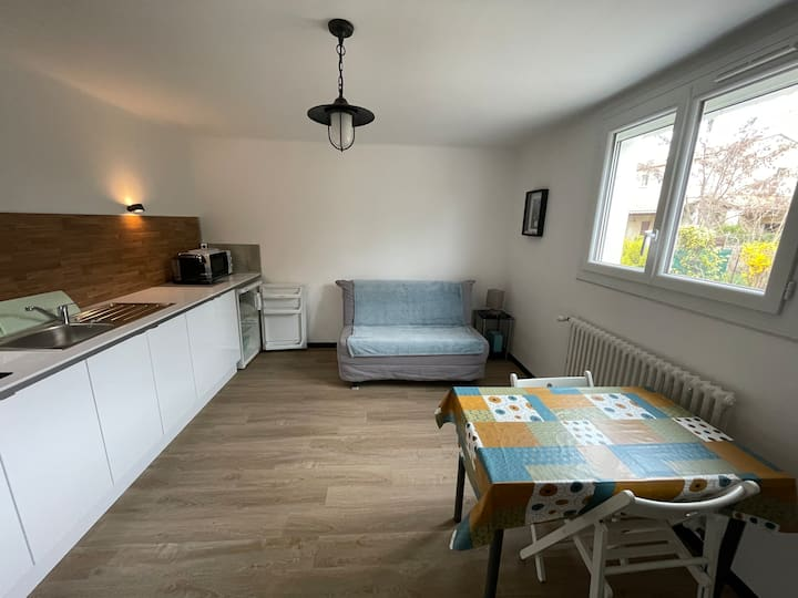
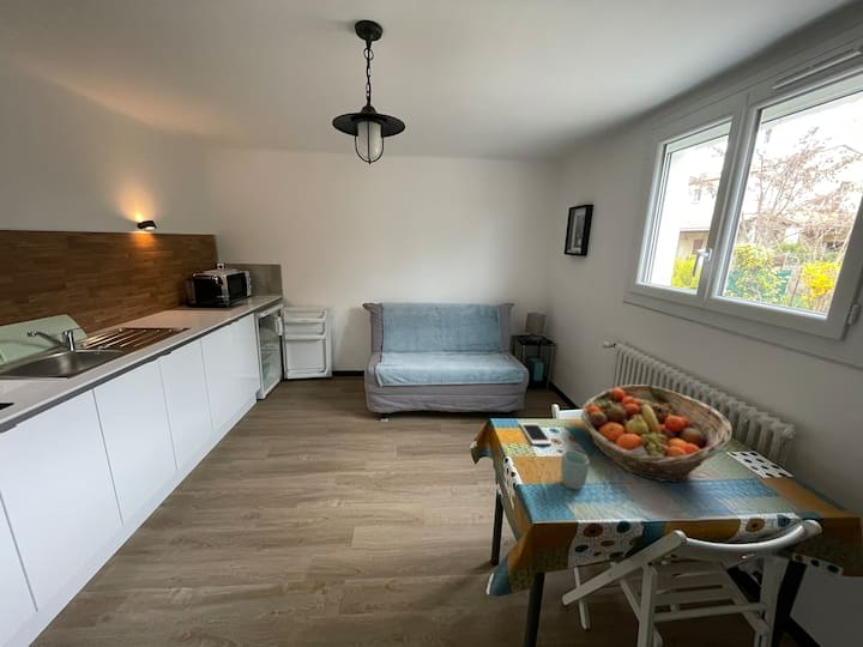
+ cup [560,449,590,491]
+ fruit basket [579,383,734,484]
+ cell phone [519,422,554,446]
